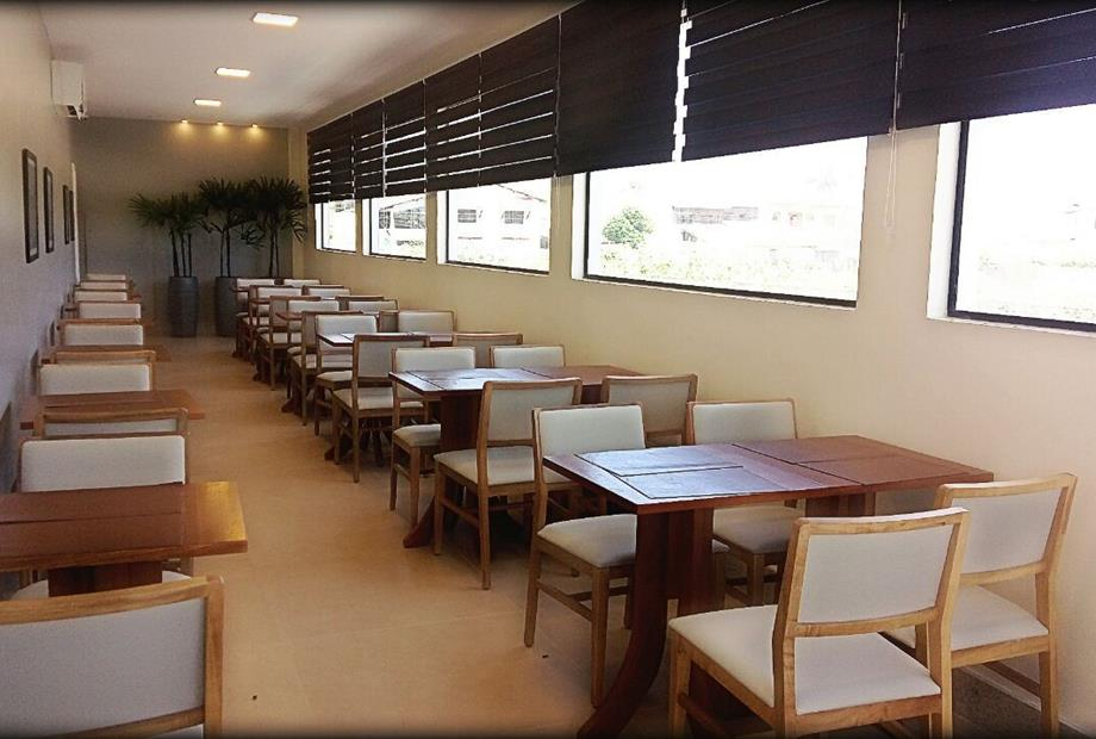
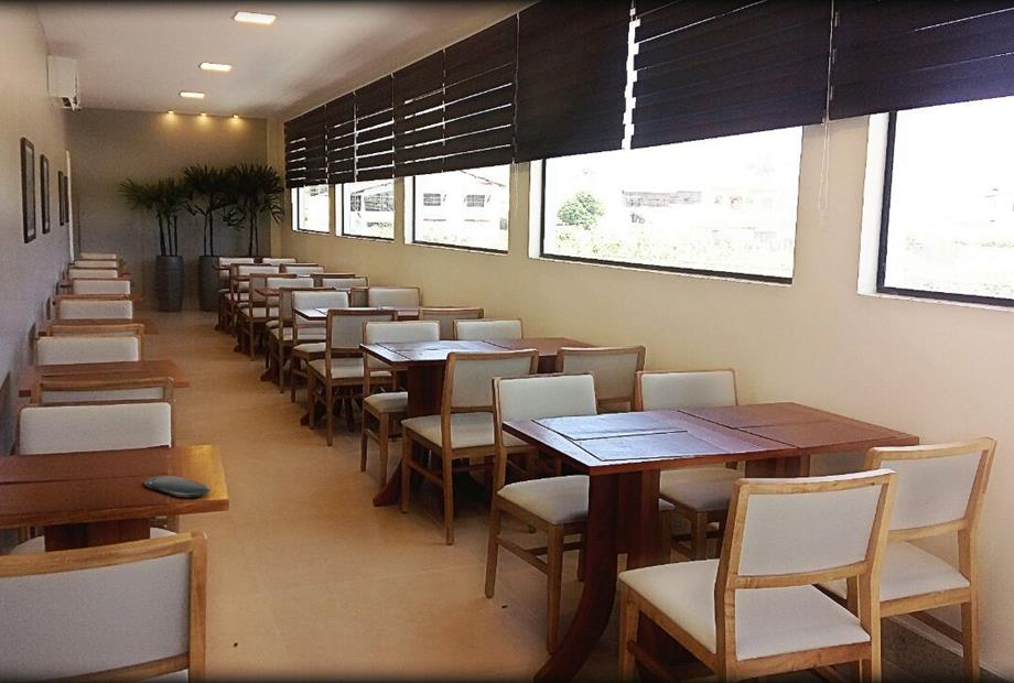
+ oval tray [143,475,211,498]
